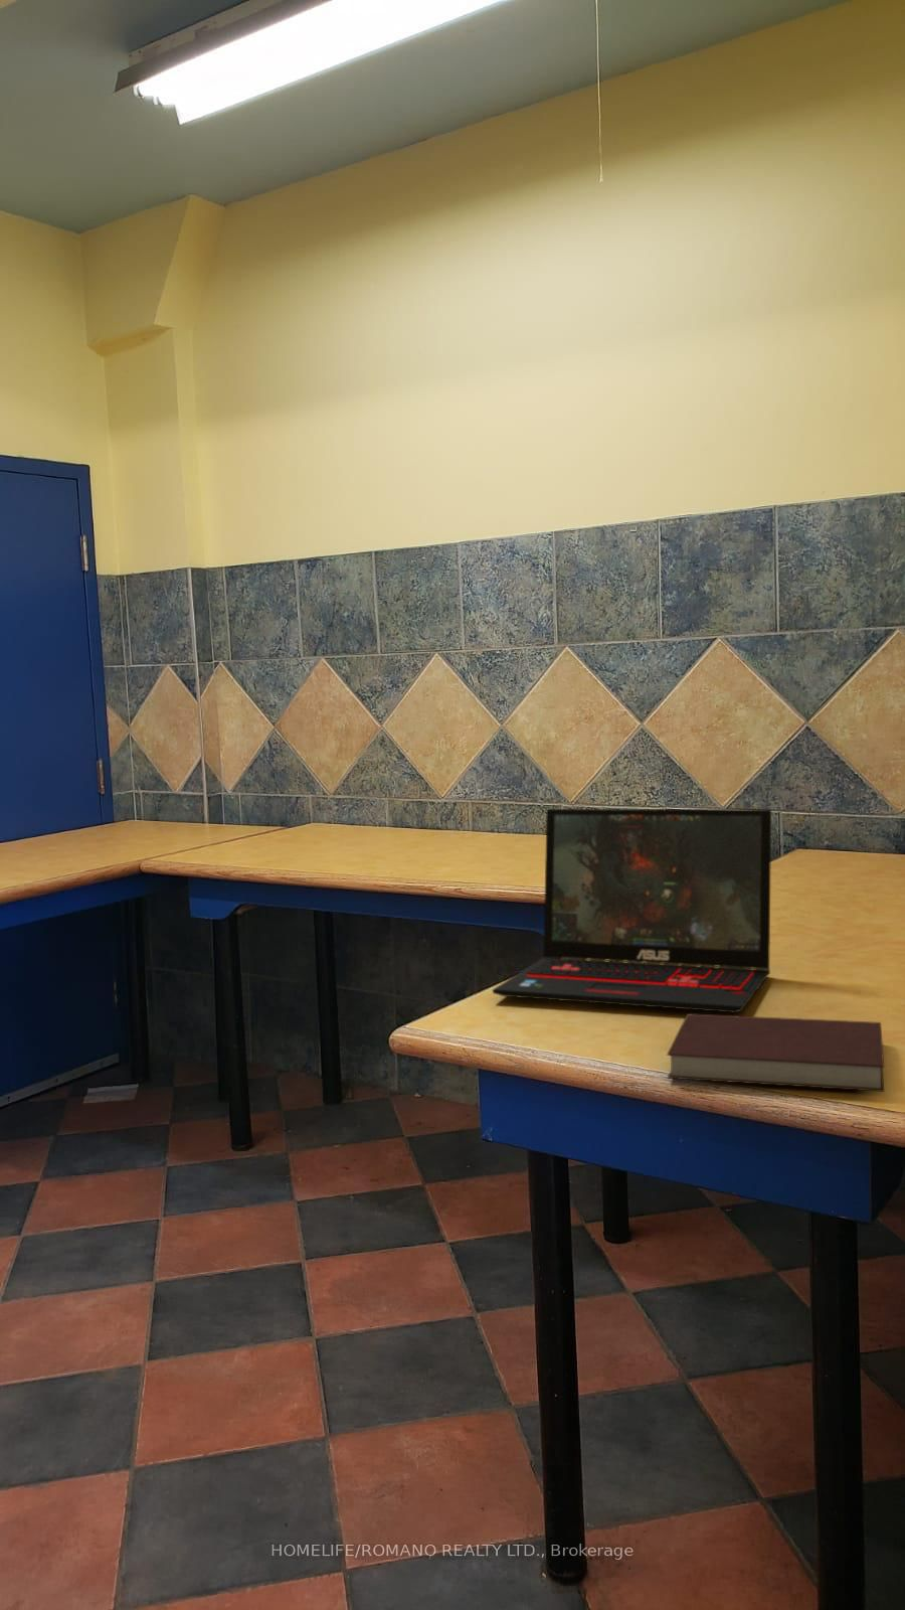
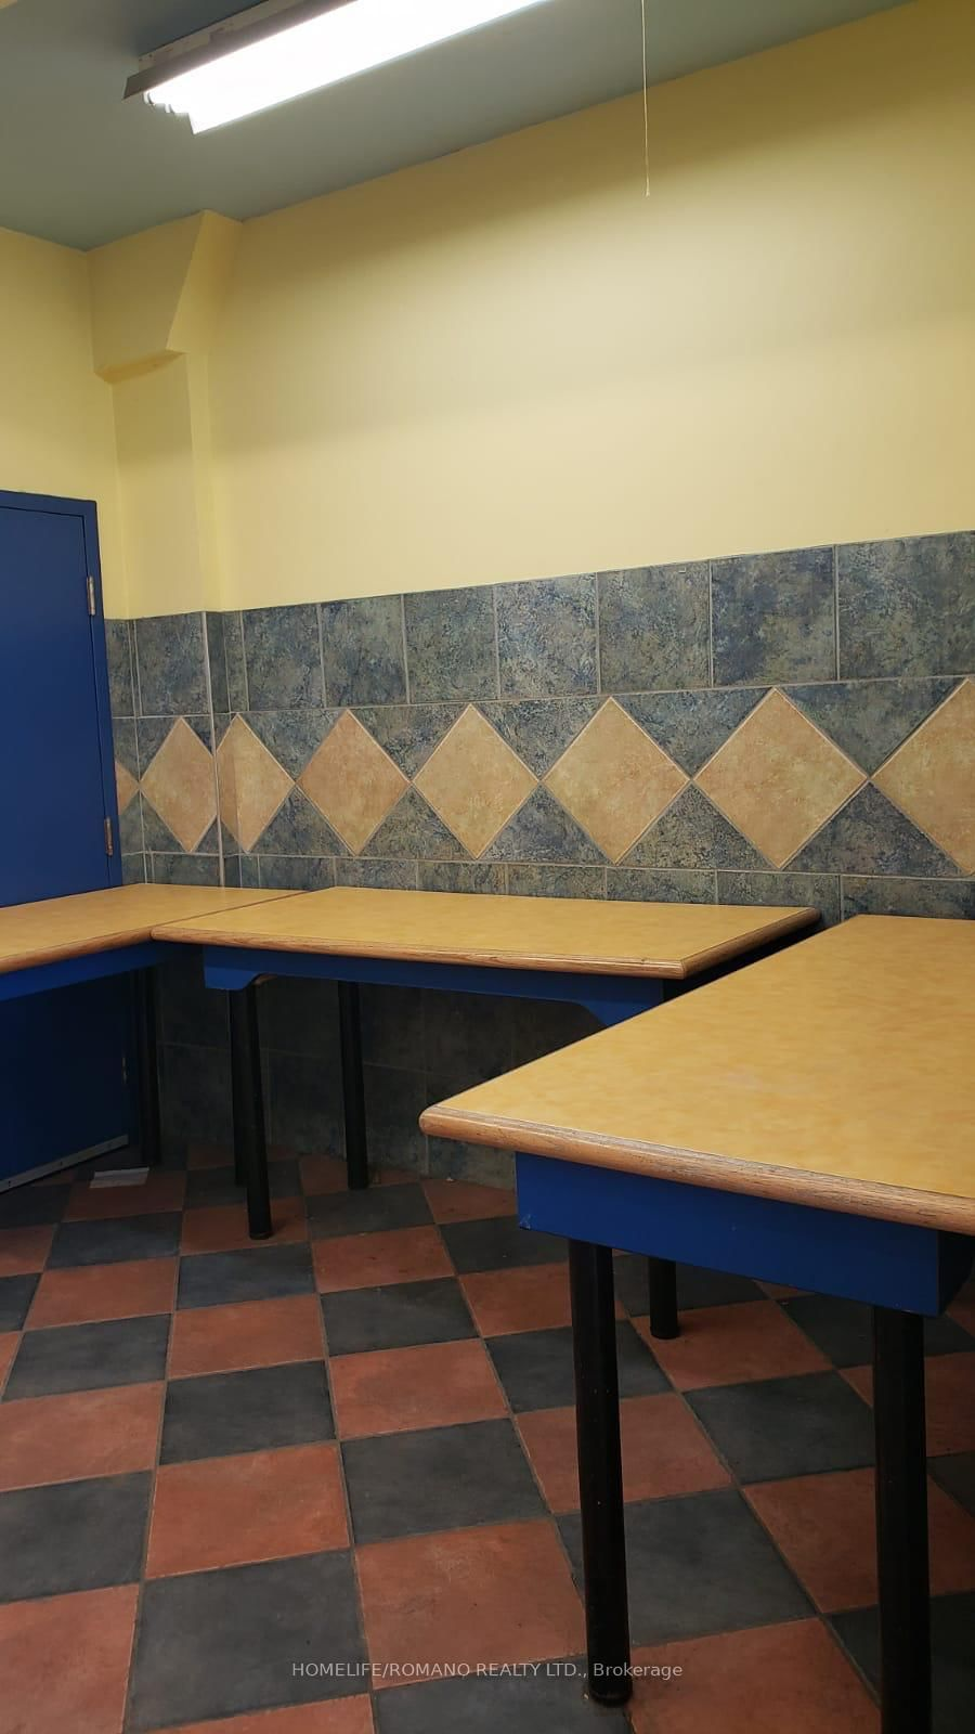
- notebook [665,1012,885,1092]
- laptop [492,808,772,1014]
